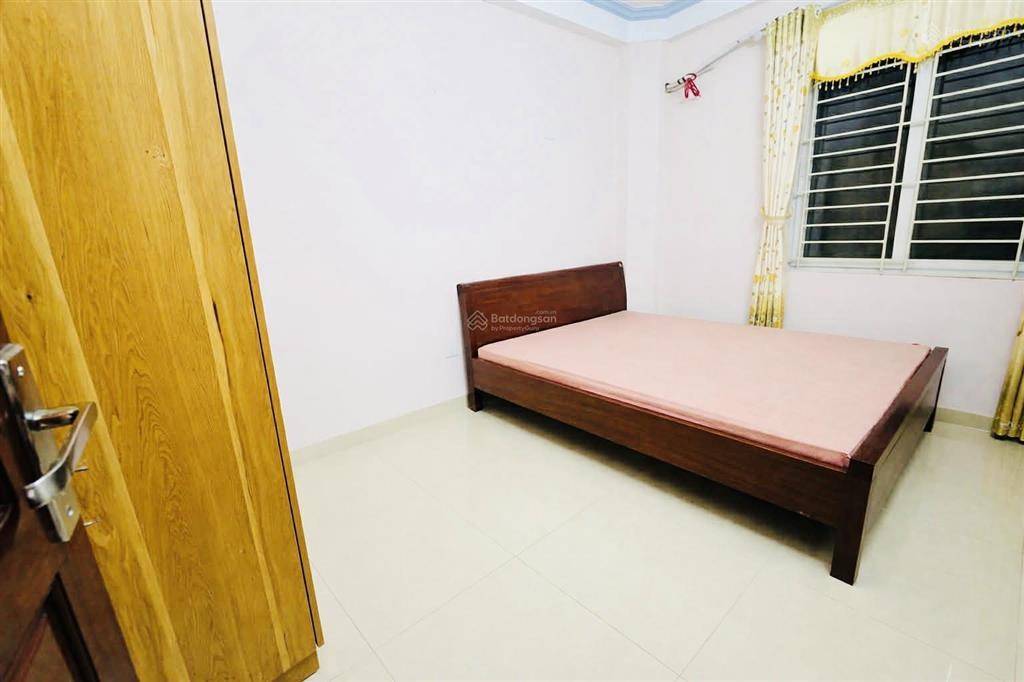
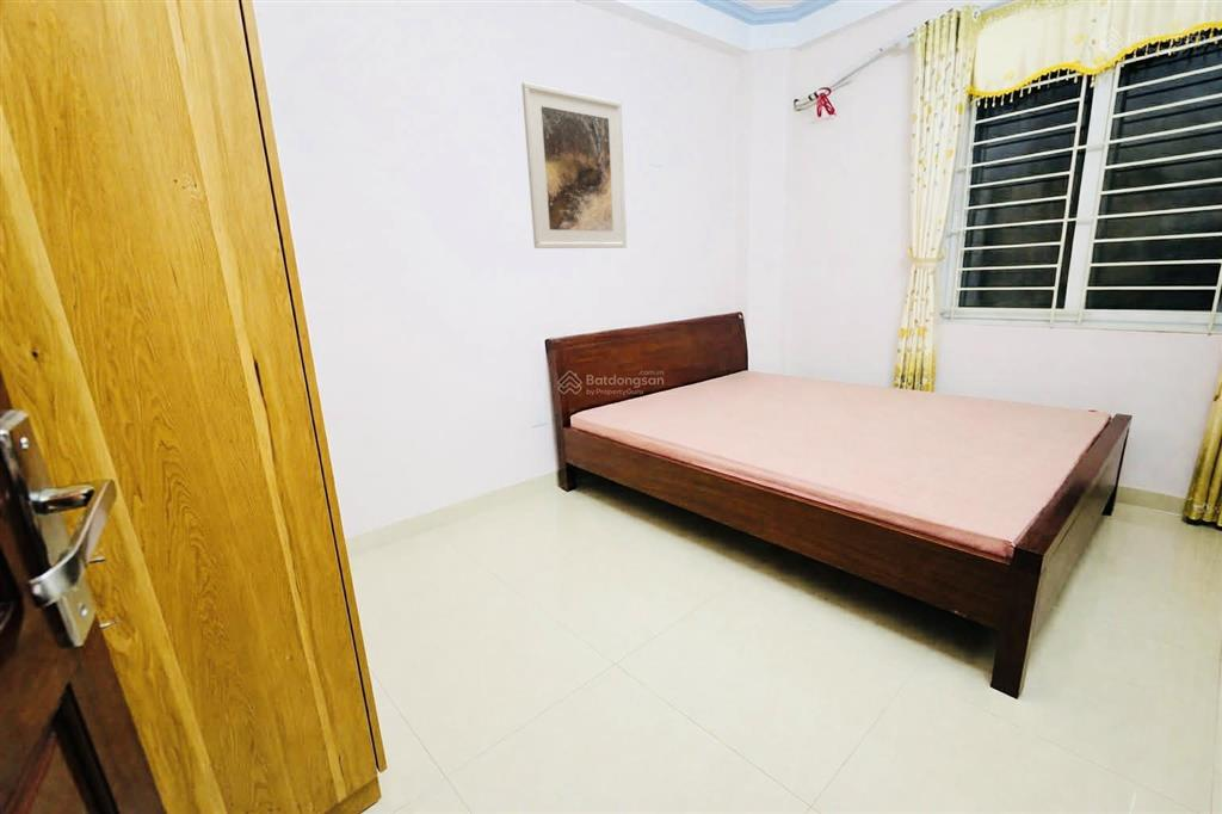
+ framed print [520,81,628,249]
